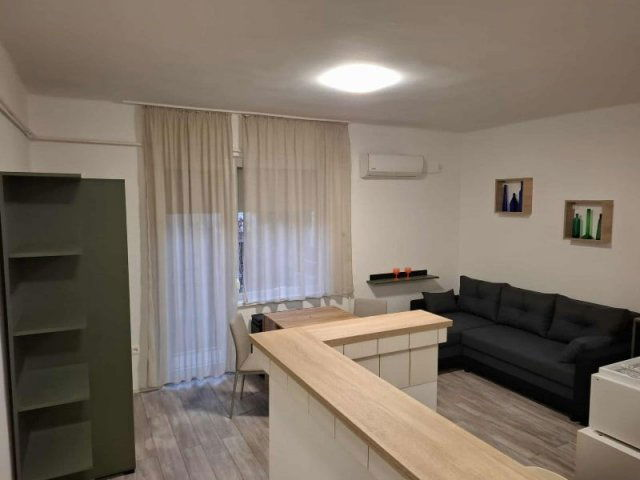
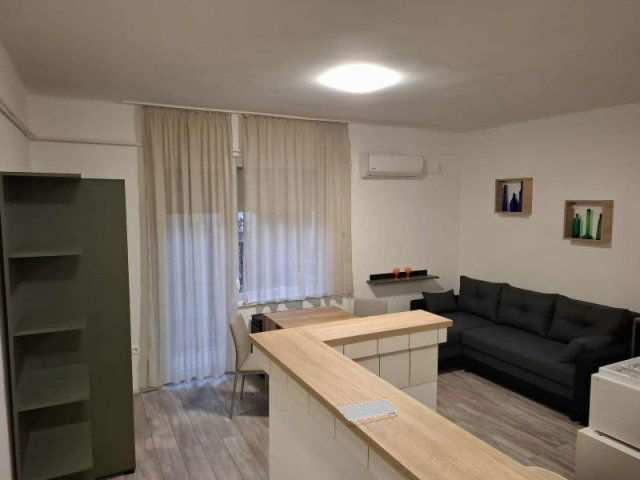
+ smartphone [338,399,399,422]
